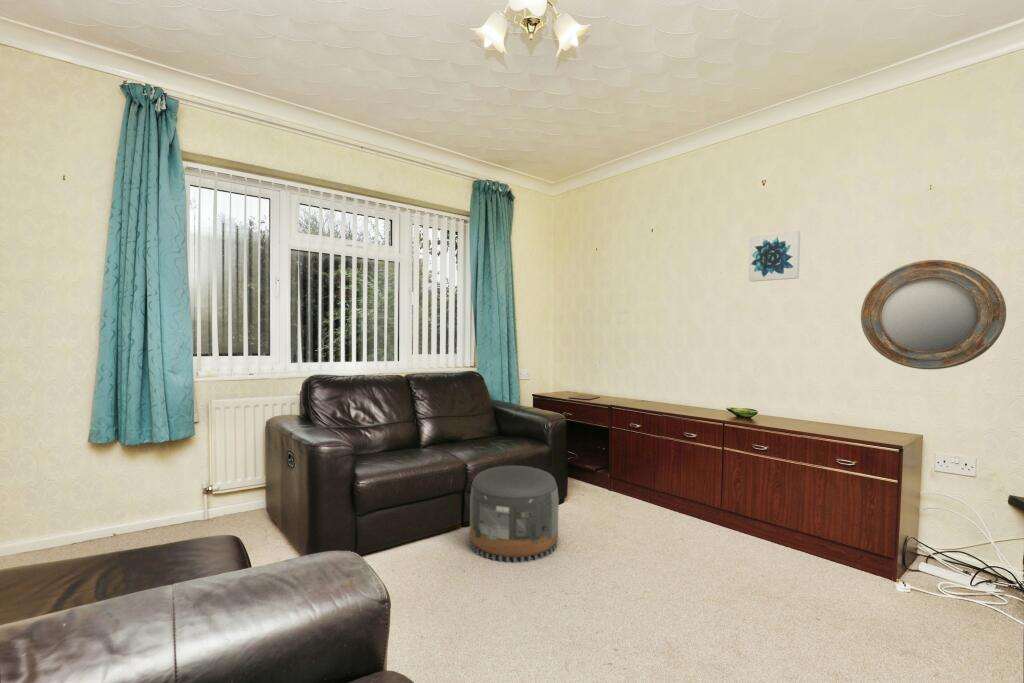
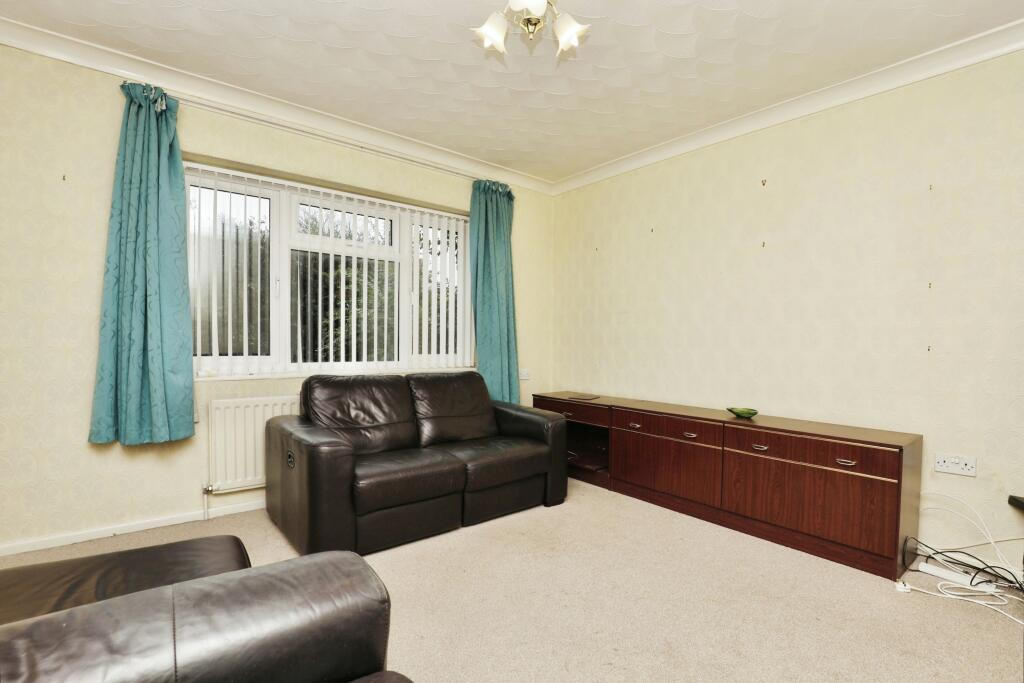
- home mirror [860,259,1007,370]
- wall art [748,229,801,283]
- pouf [469,465,560,564]
